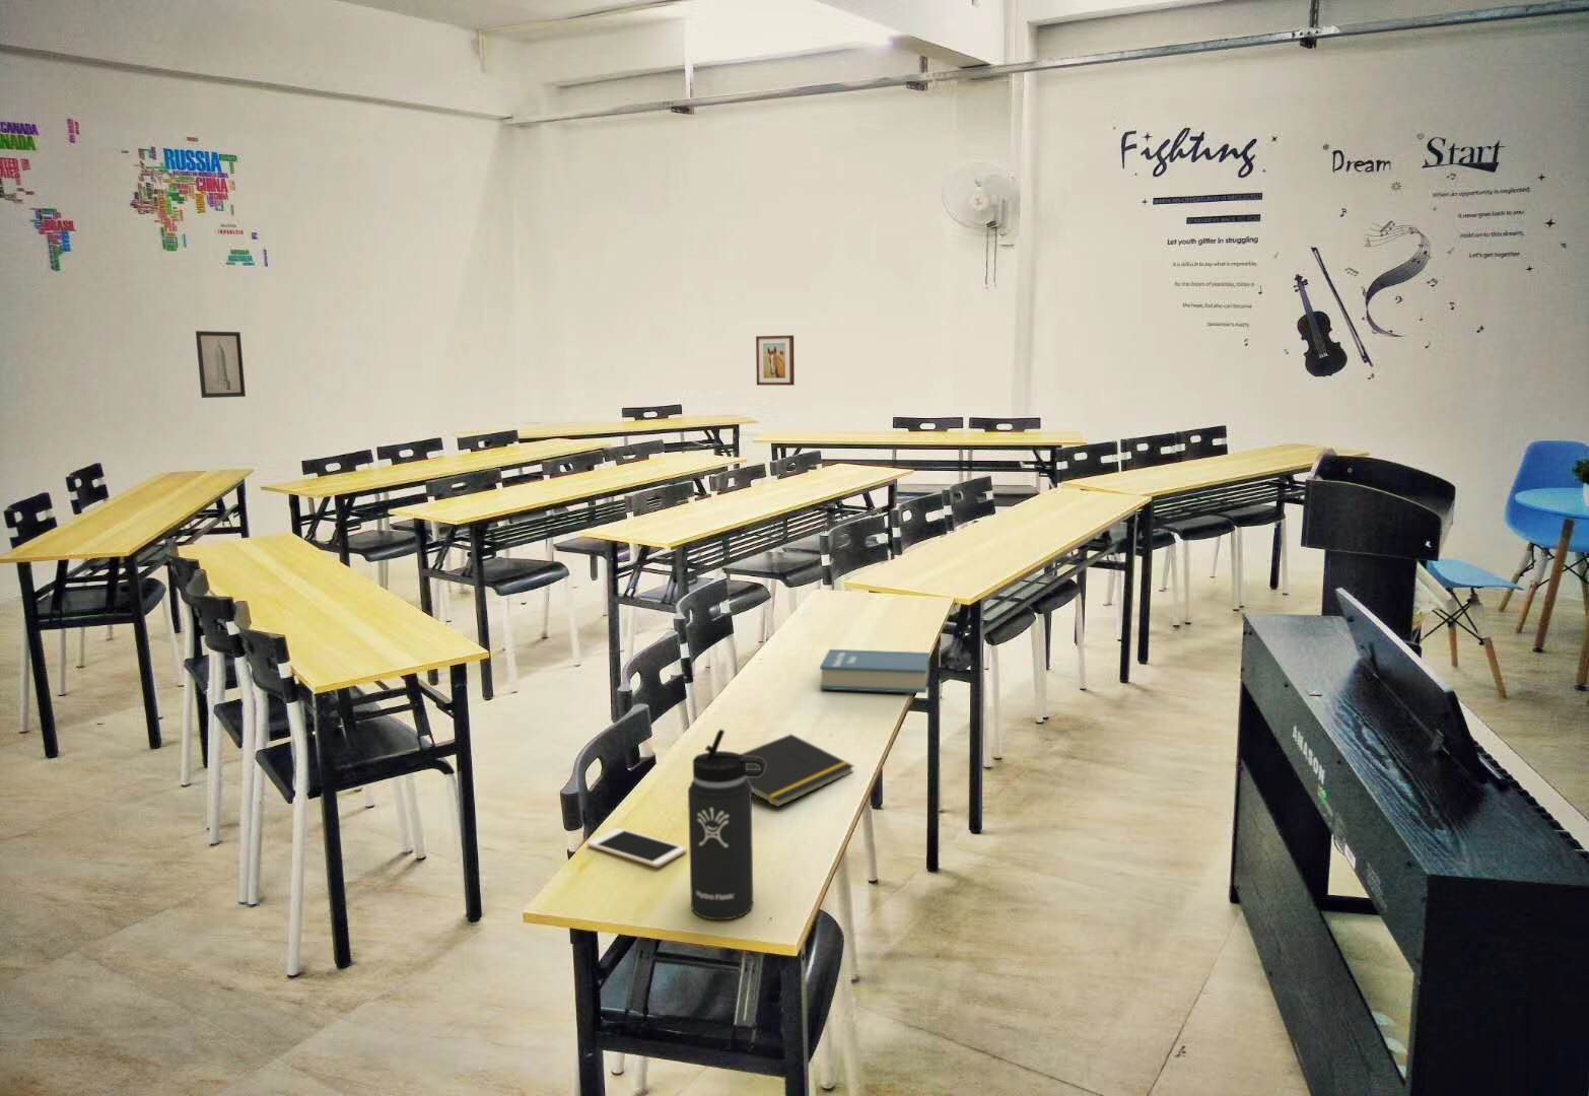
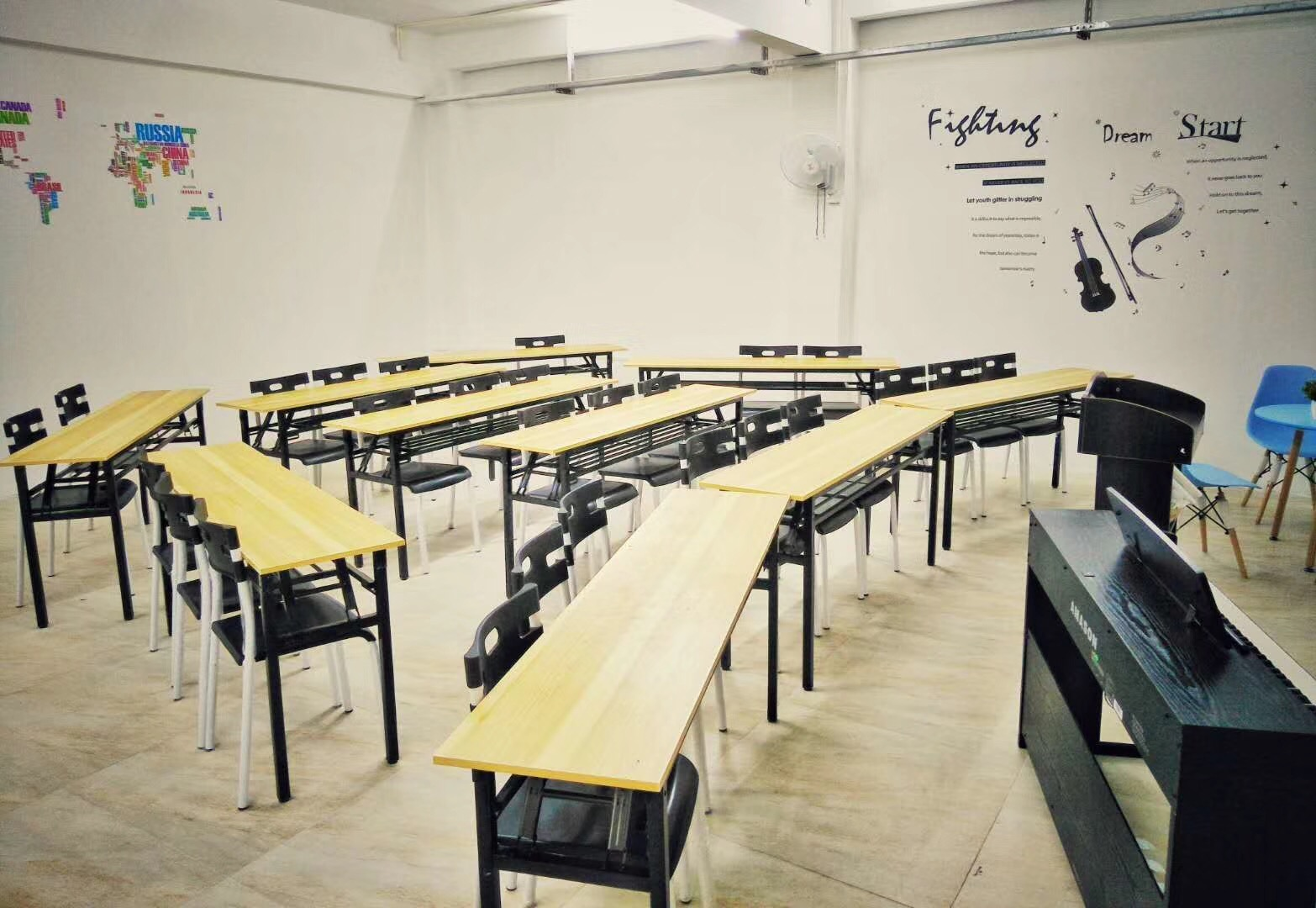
- wall art [755,334,796,386]
- book [819,648,931,694]
- notepad [740,733,855,808]
- wall art [194,330,246,398]
- cell phone [587,827,687,869]
- thermos bottle [687,729,766,921]
